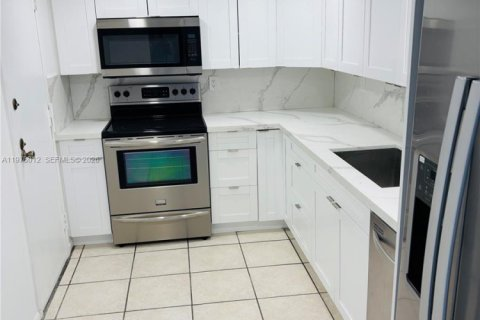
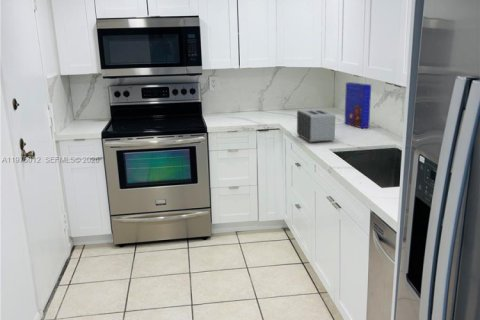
+ cereal box [344,81,372,129]
+ toaster [296,108,336,143]
